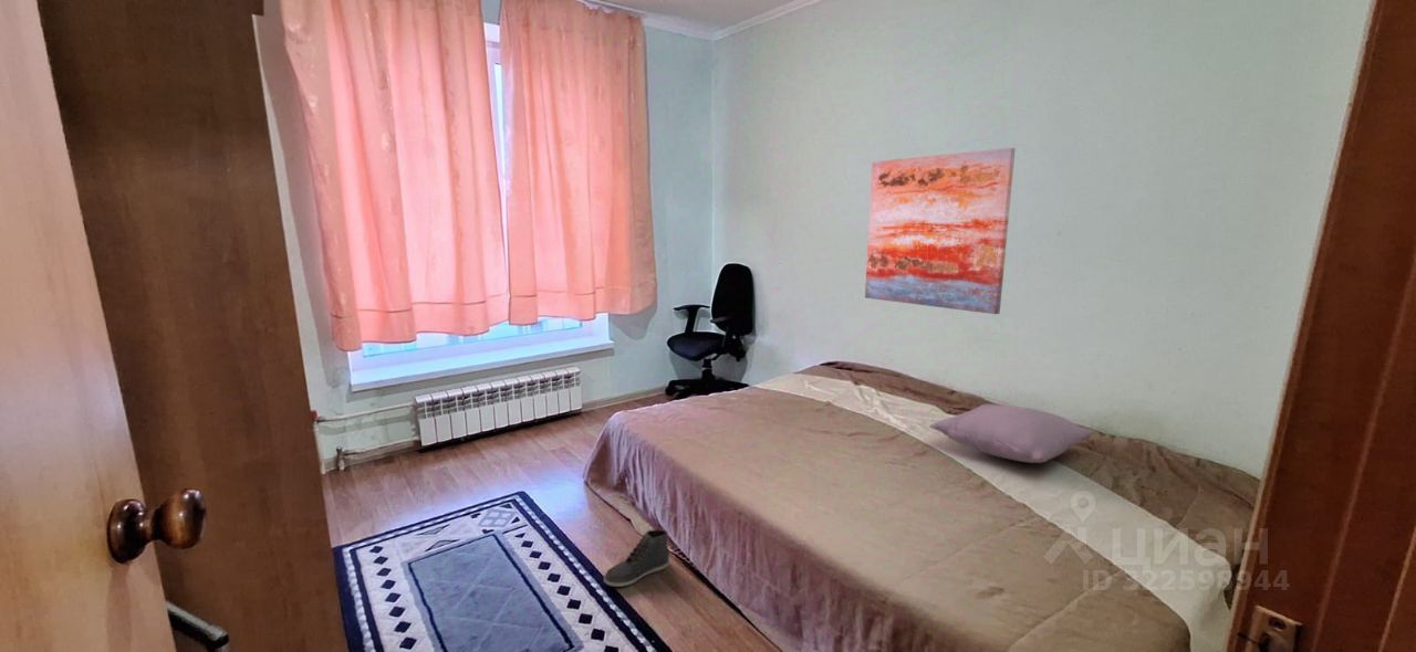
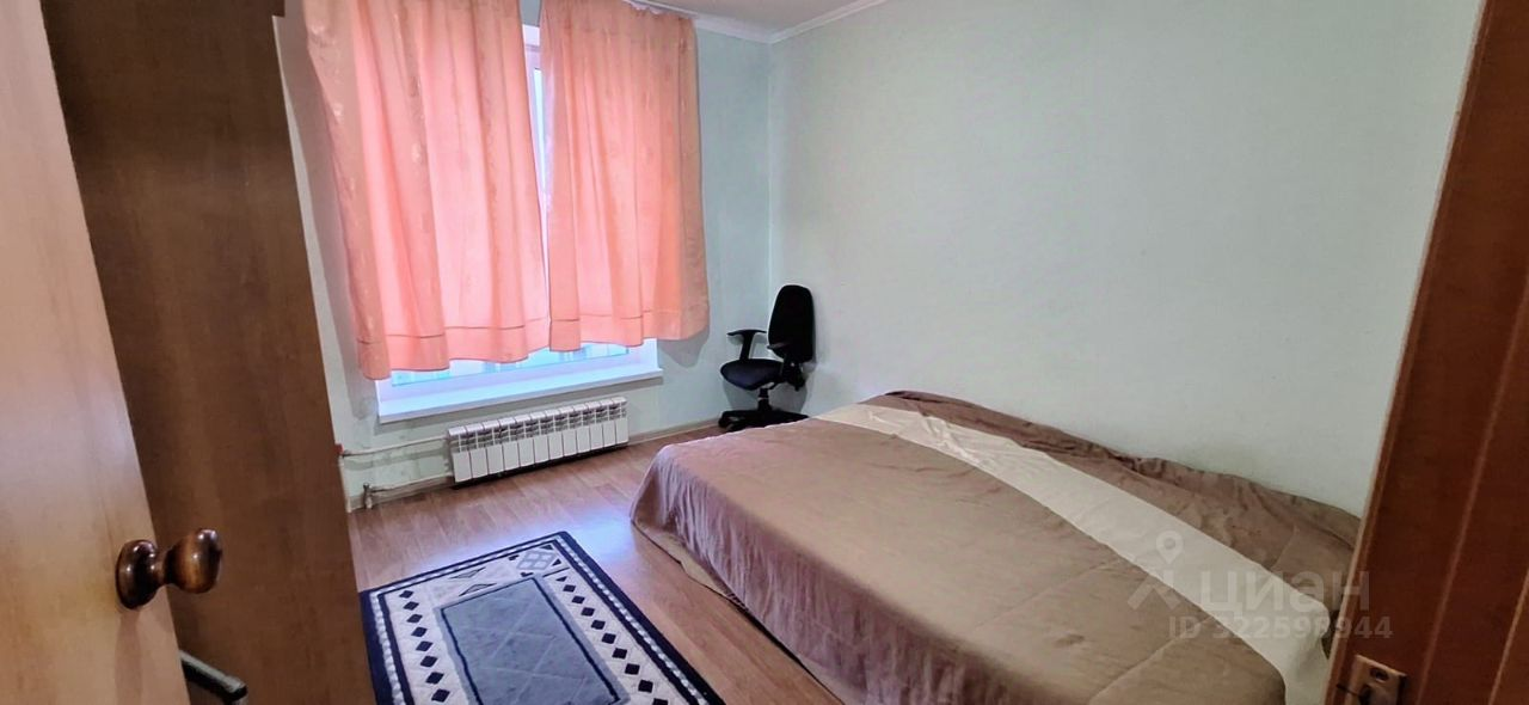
- wall art [864,147,1017,315]
- sneaker [603,528,670,588]
- pillow [929,403,1094,464]
